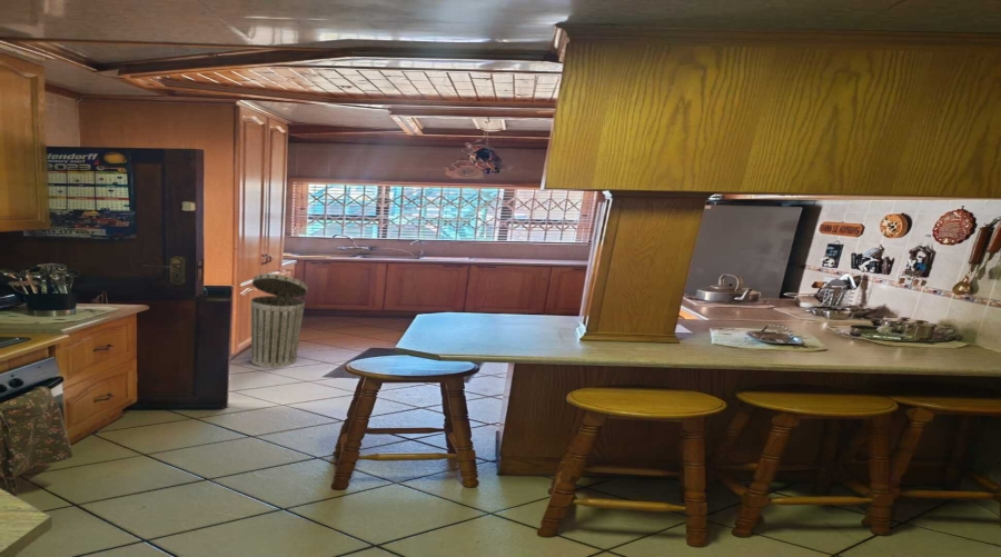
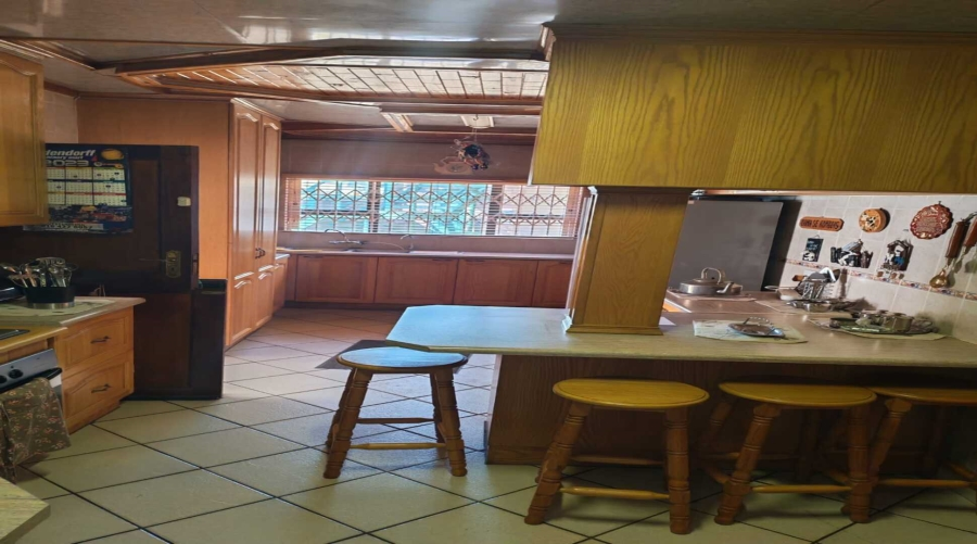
- trash can [250,272,309,368]
